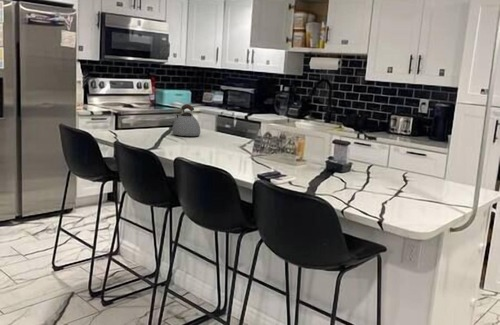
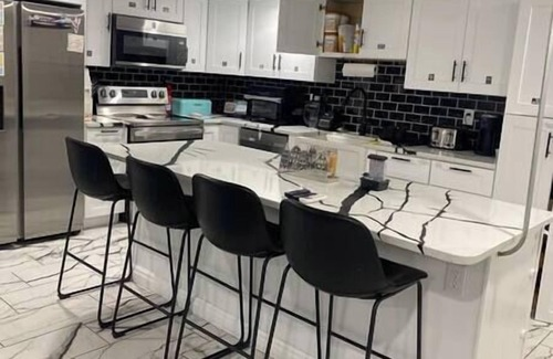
- kettle [171,103,201,137]
